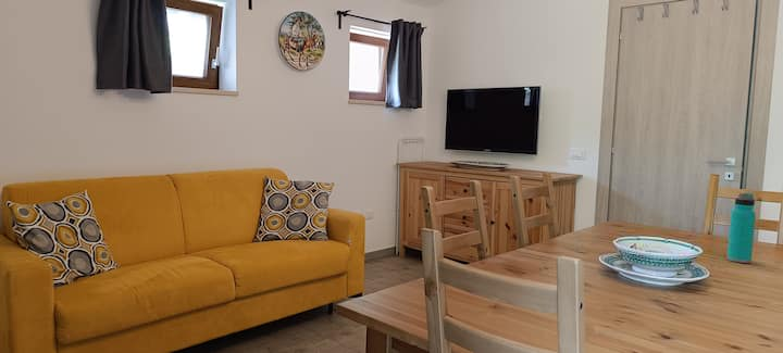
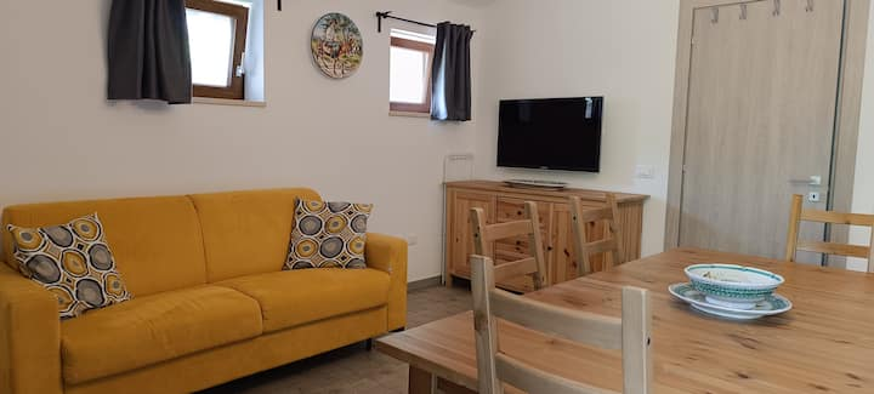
- water bottle [726,192,757,264]
